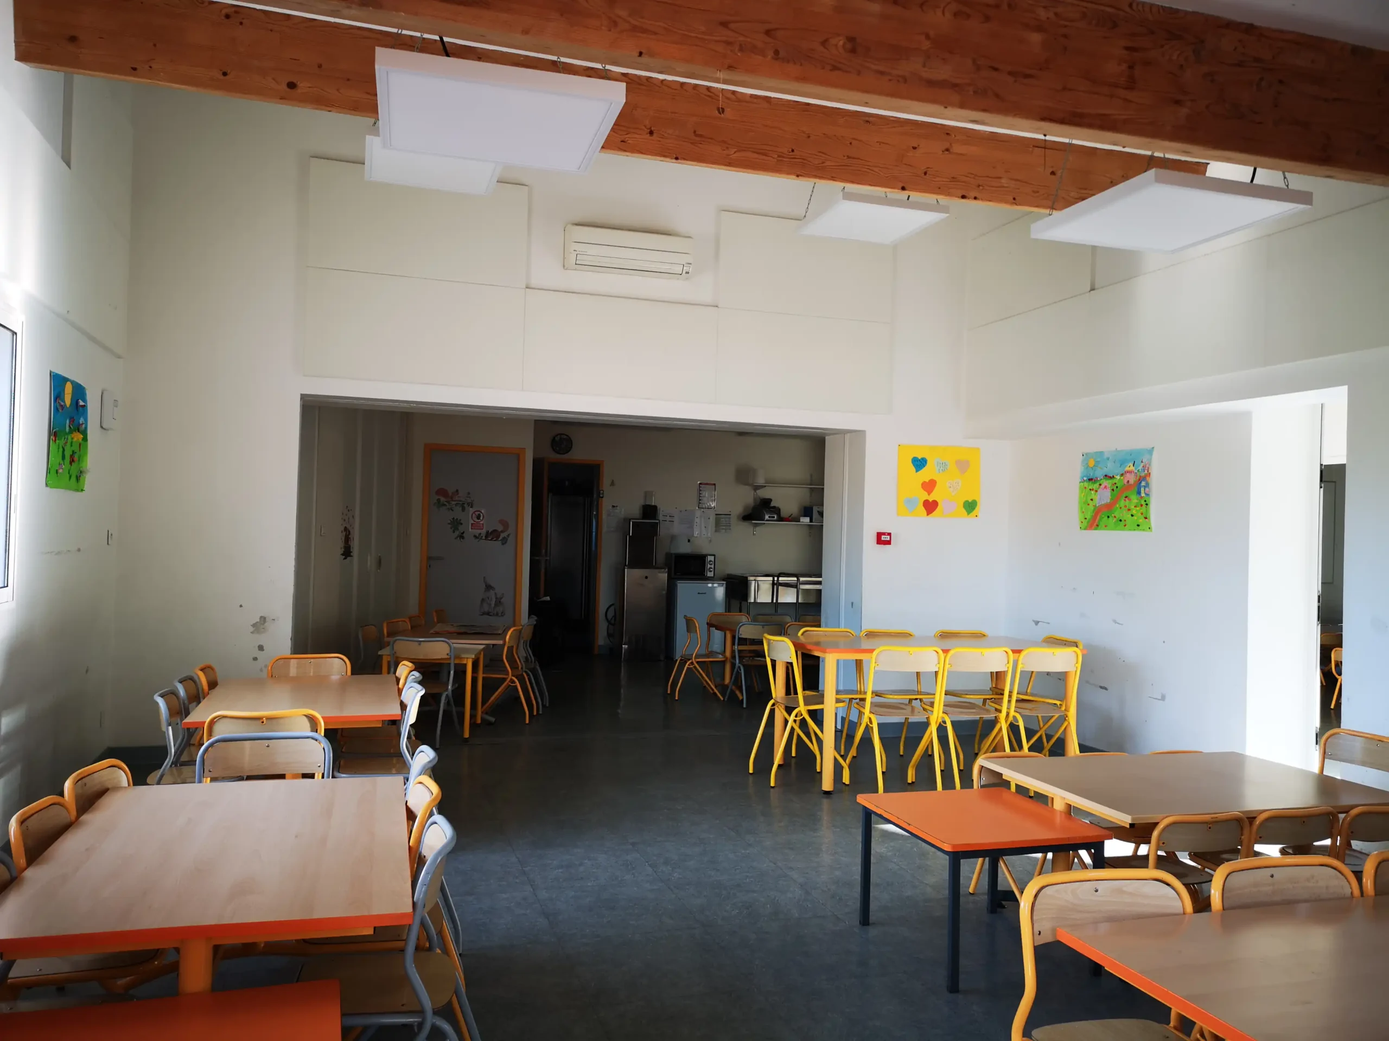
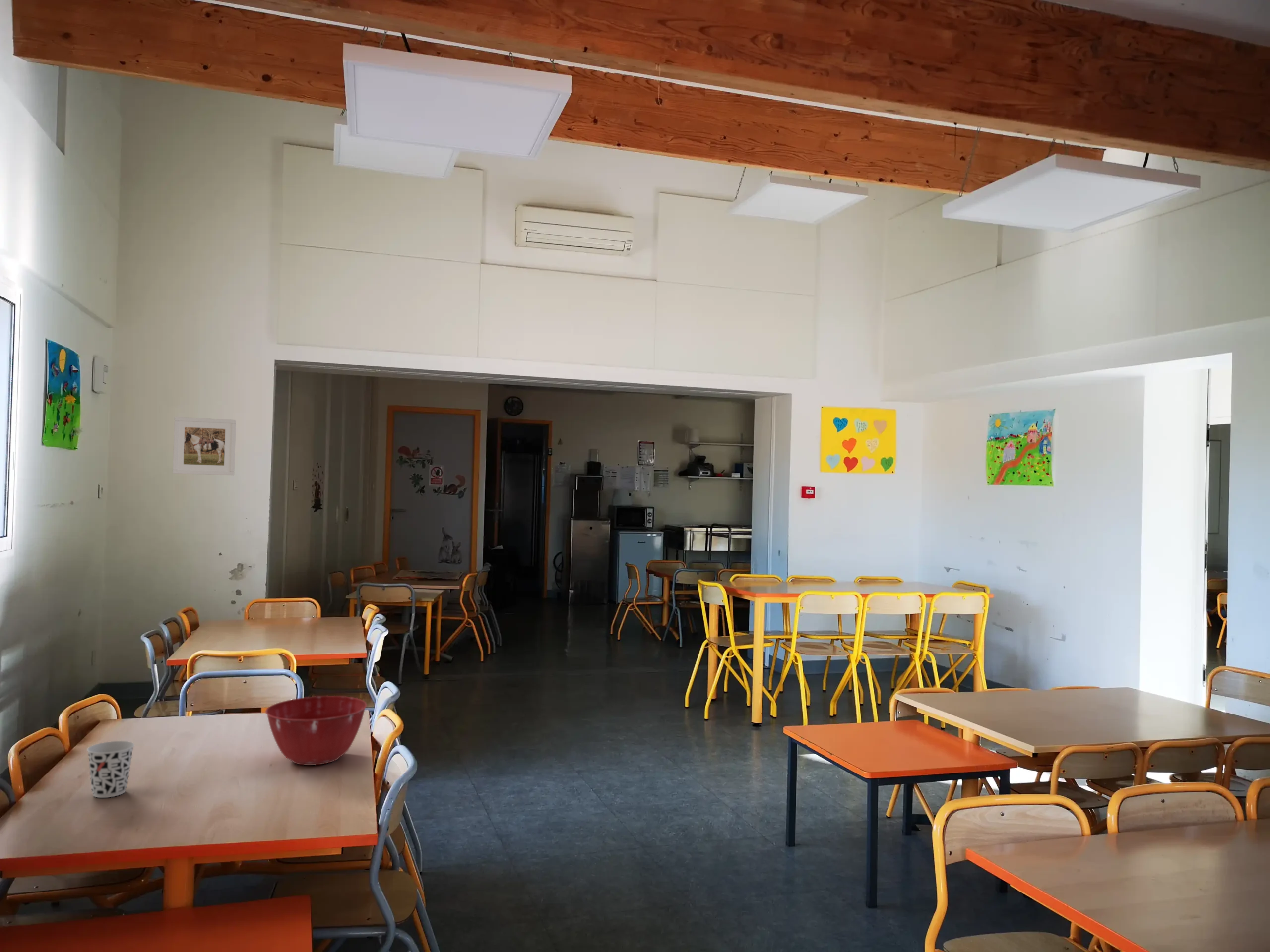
+ cup [86,740,135,798]
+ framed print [172,416,237,476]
+ mixing bowl [265,695,367,766]
